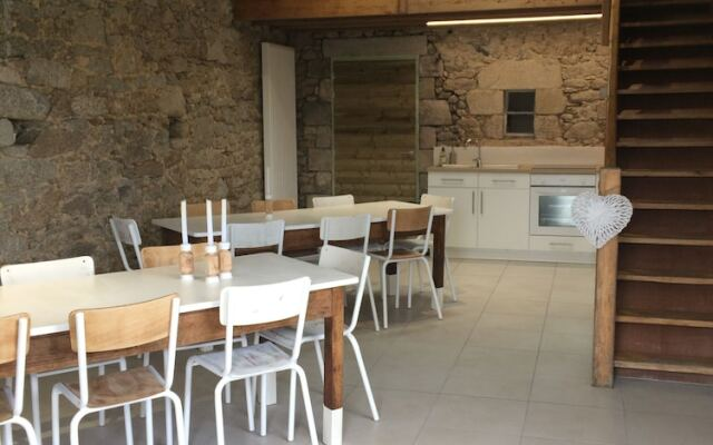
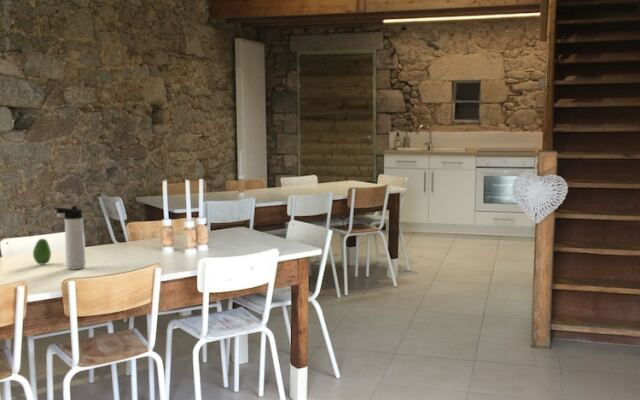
+ fruit [32,238,52,266]
+ thermos bottle [53,205,87,270]
